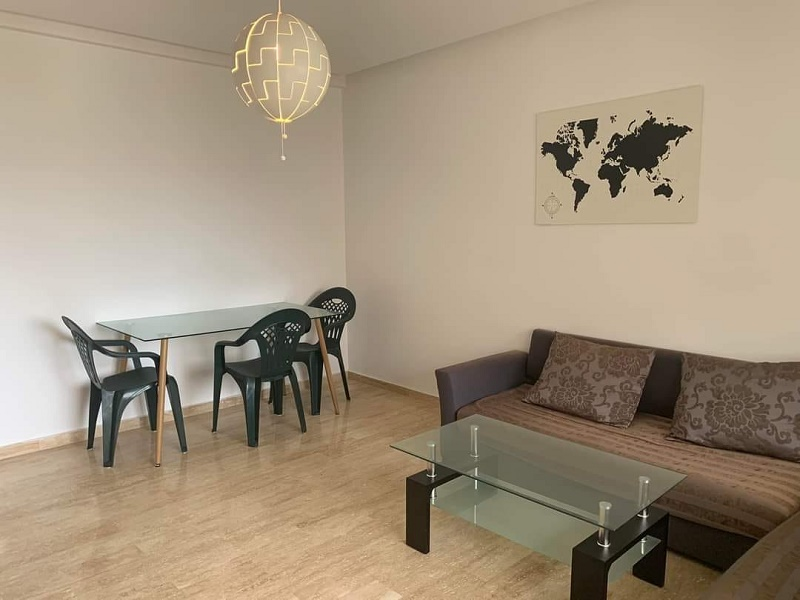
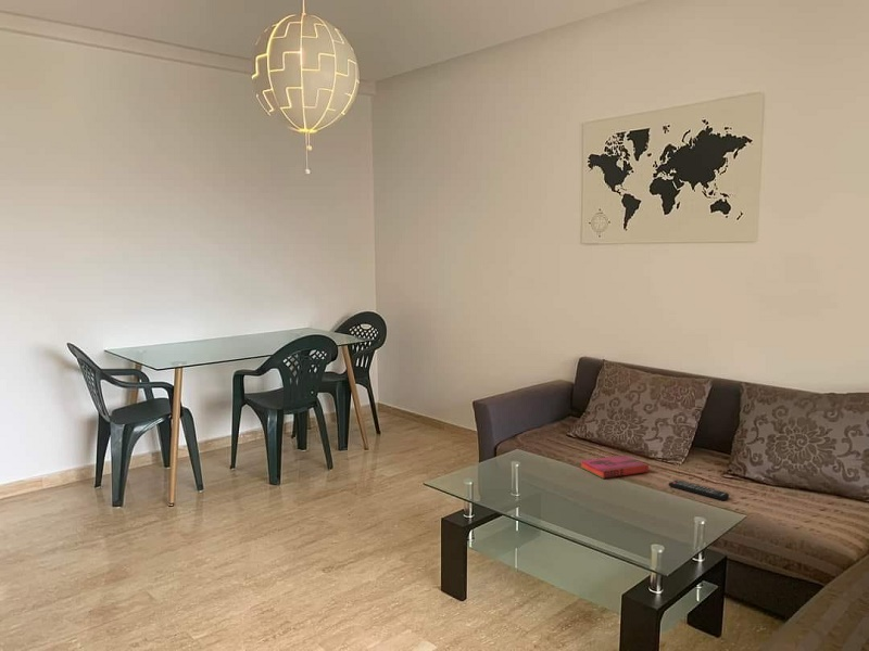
+ hardback book [580,454,650,480]
+ remote control [668,480,730,501]
